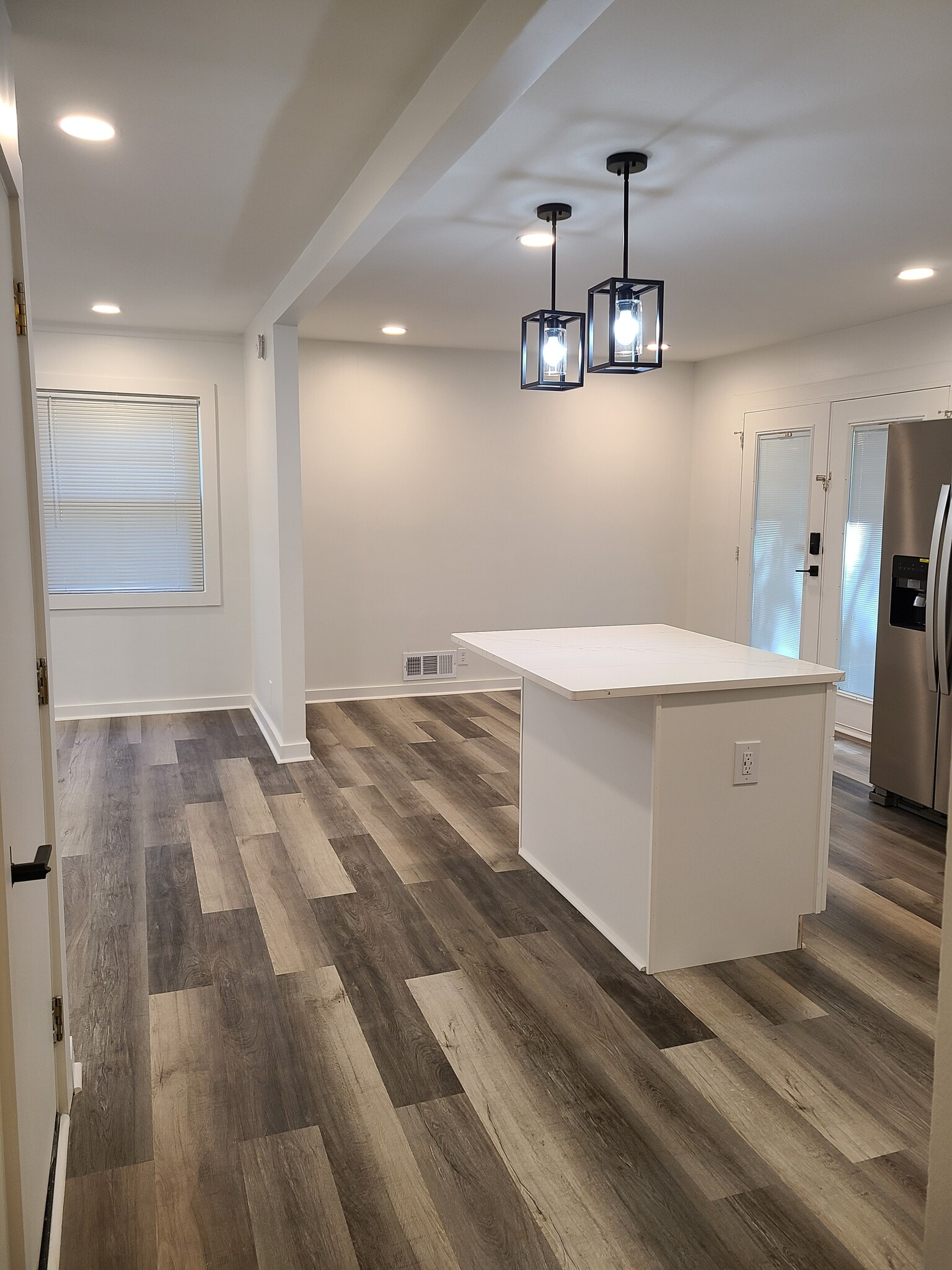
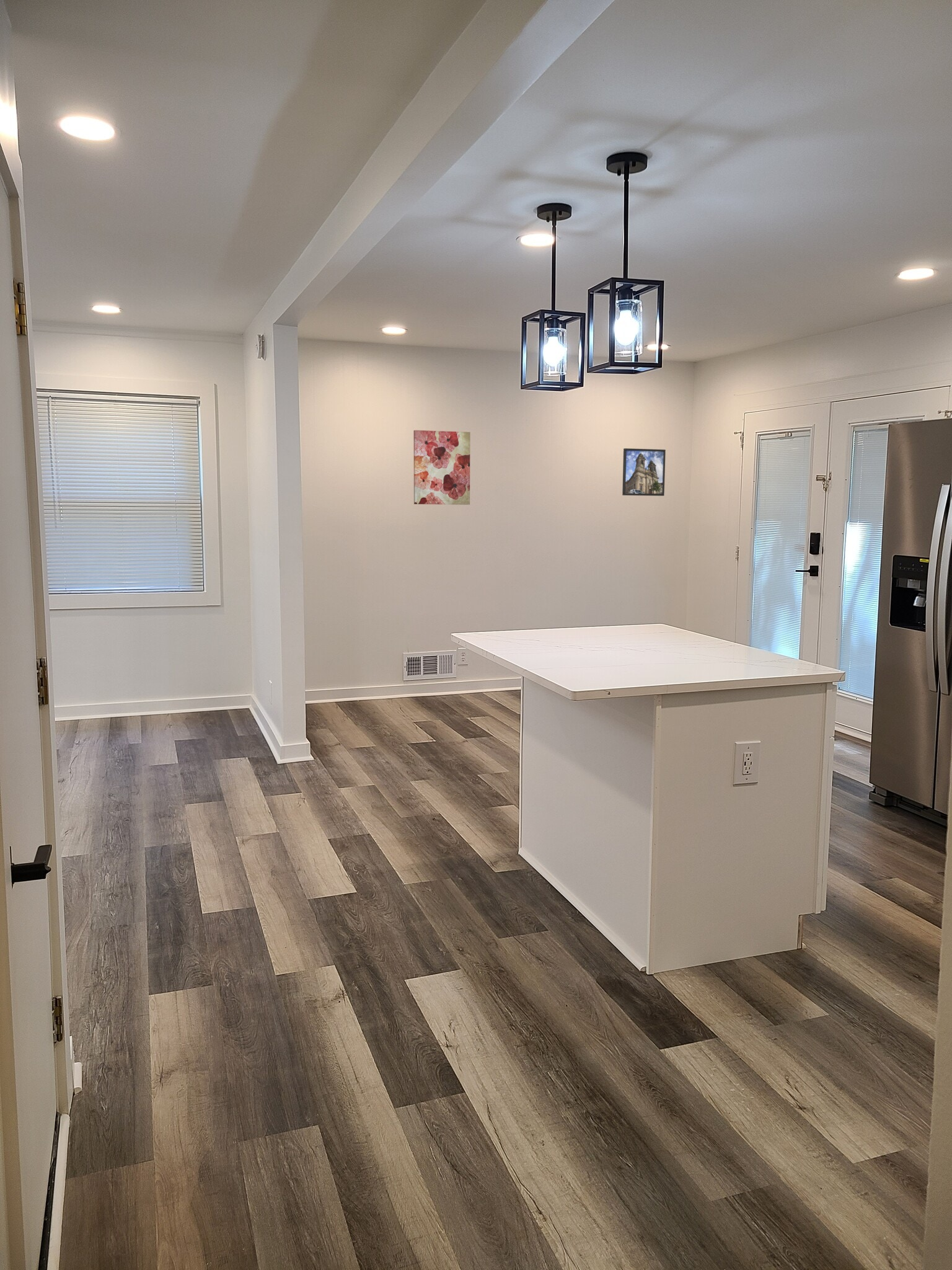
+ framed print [622,448,666,497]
+ wall art [413,430,471,505]
